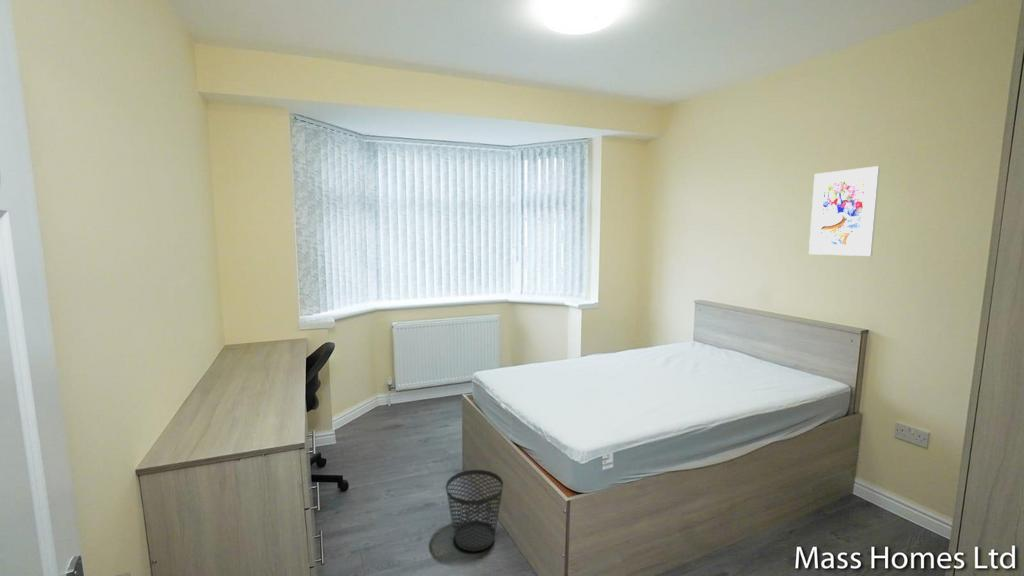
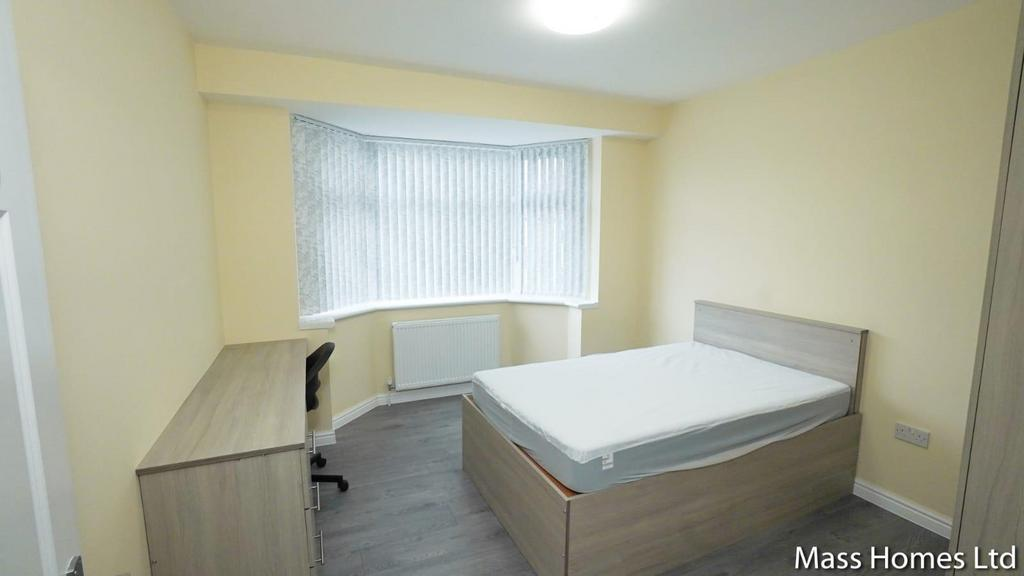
- wastebasket [445,469,504,552]
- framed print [808,165,881,257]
